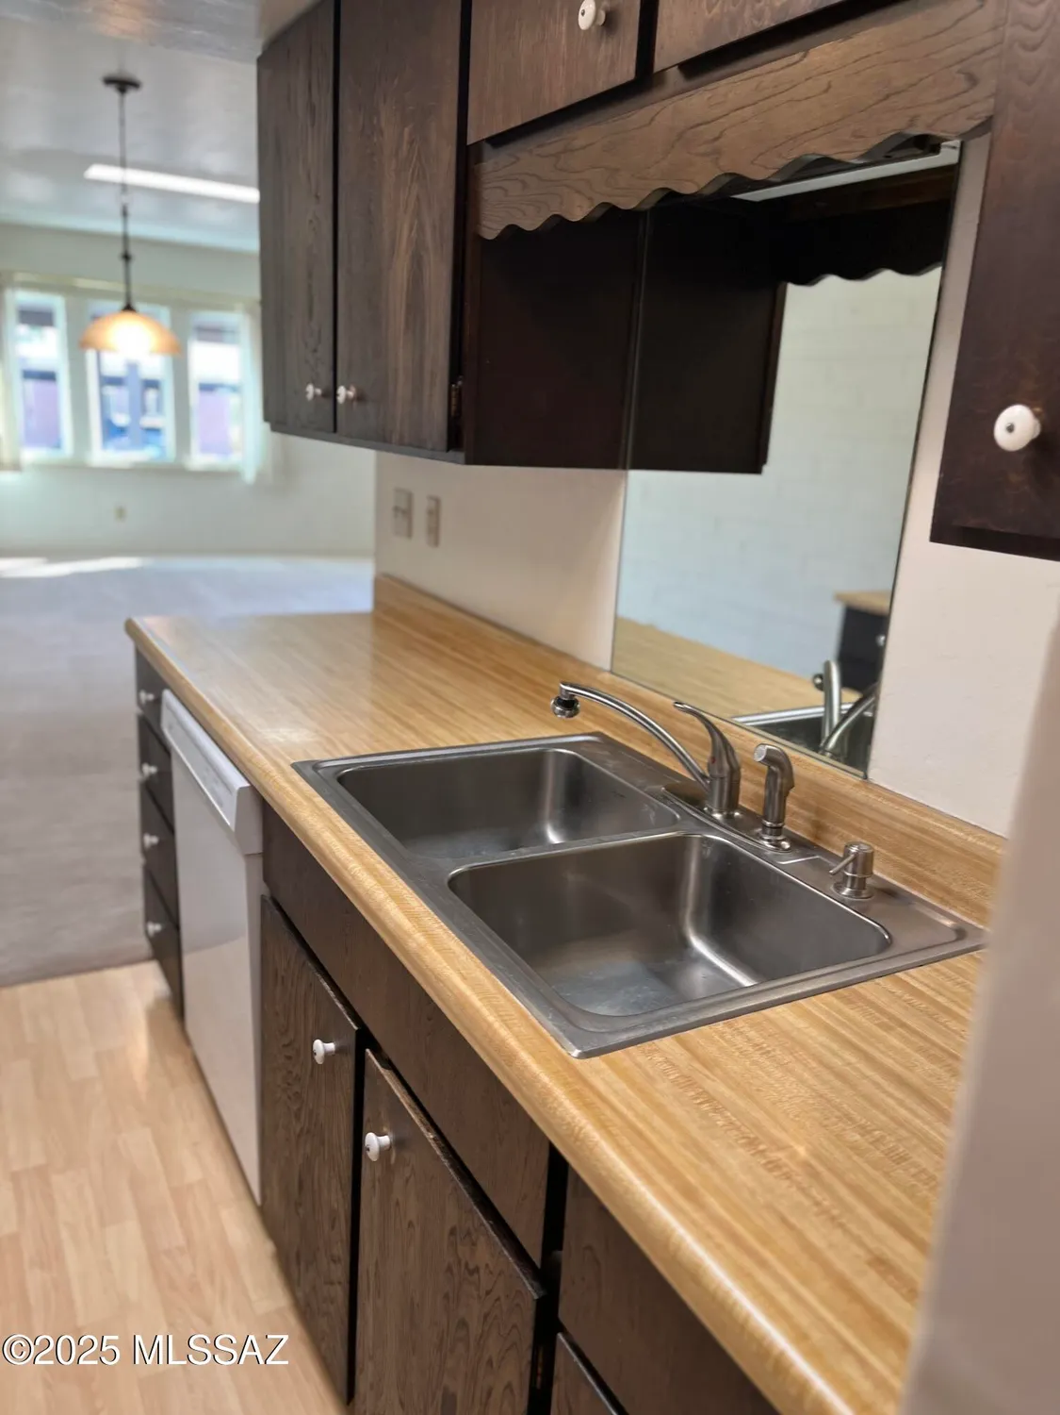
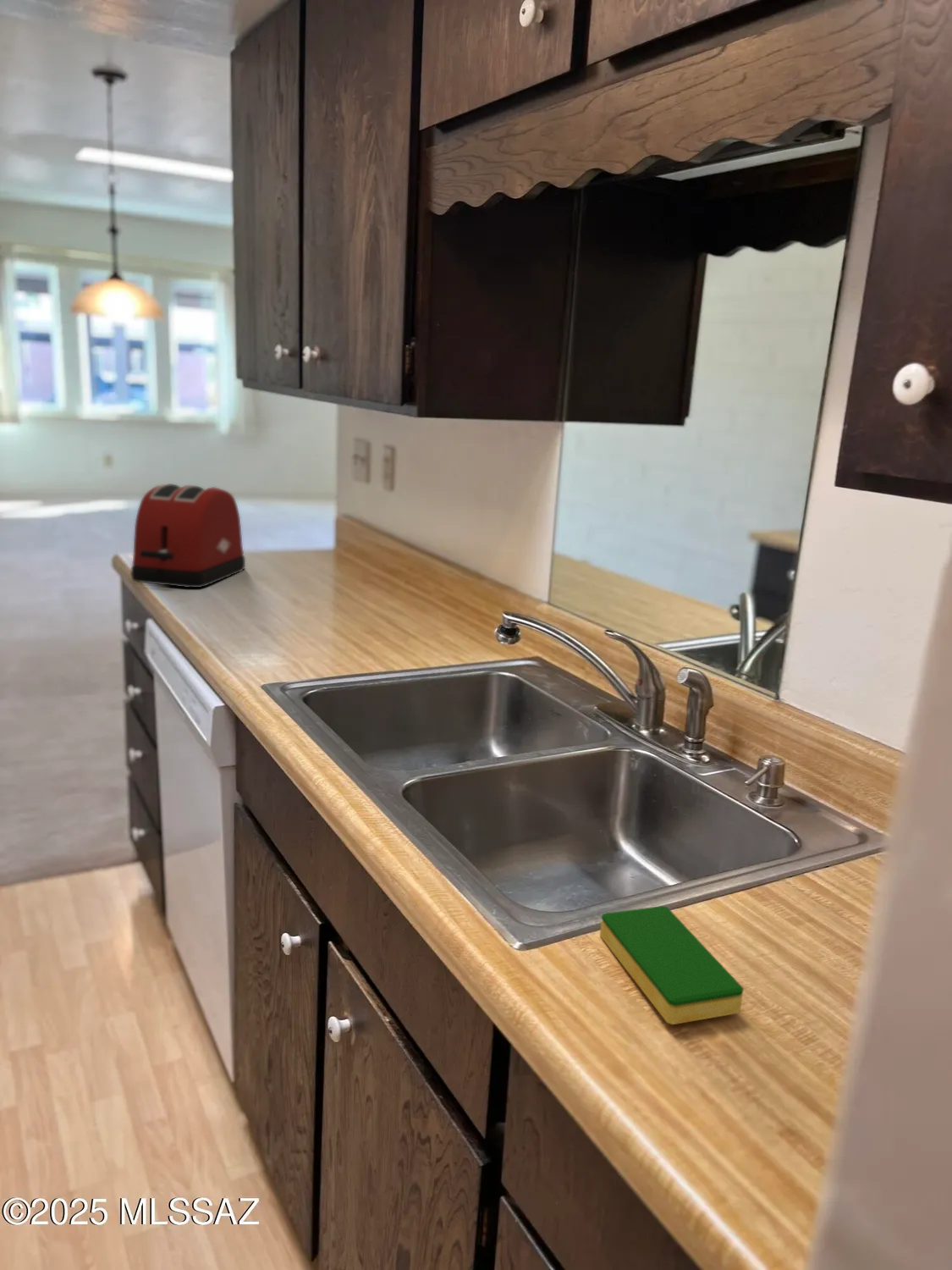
+ toaster [130,483,246,588]
+ dish sponge [599,905,745,1025]
